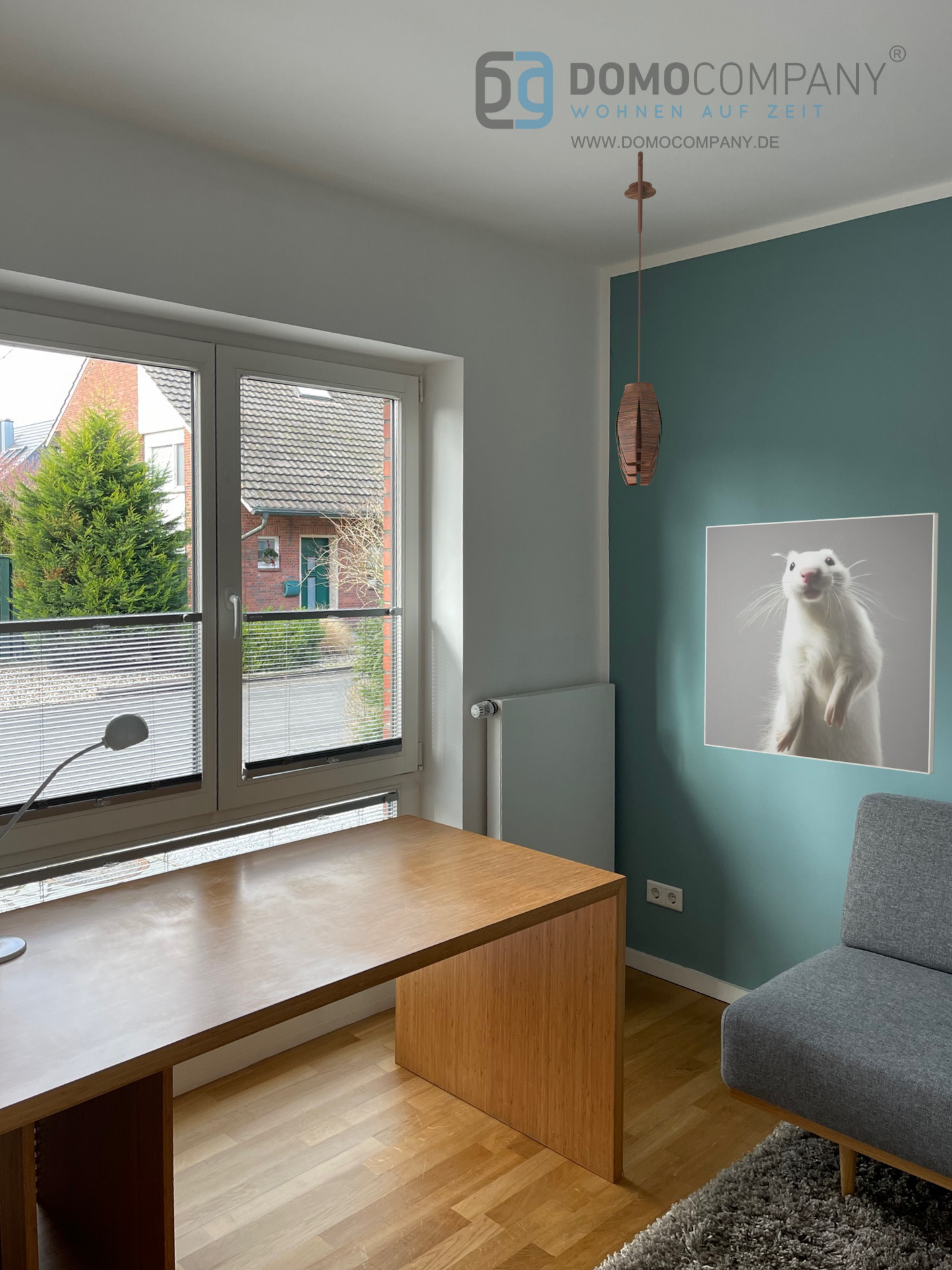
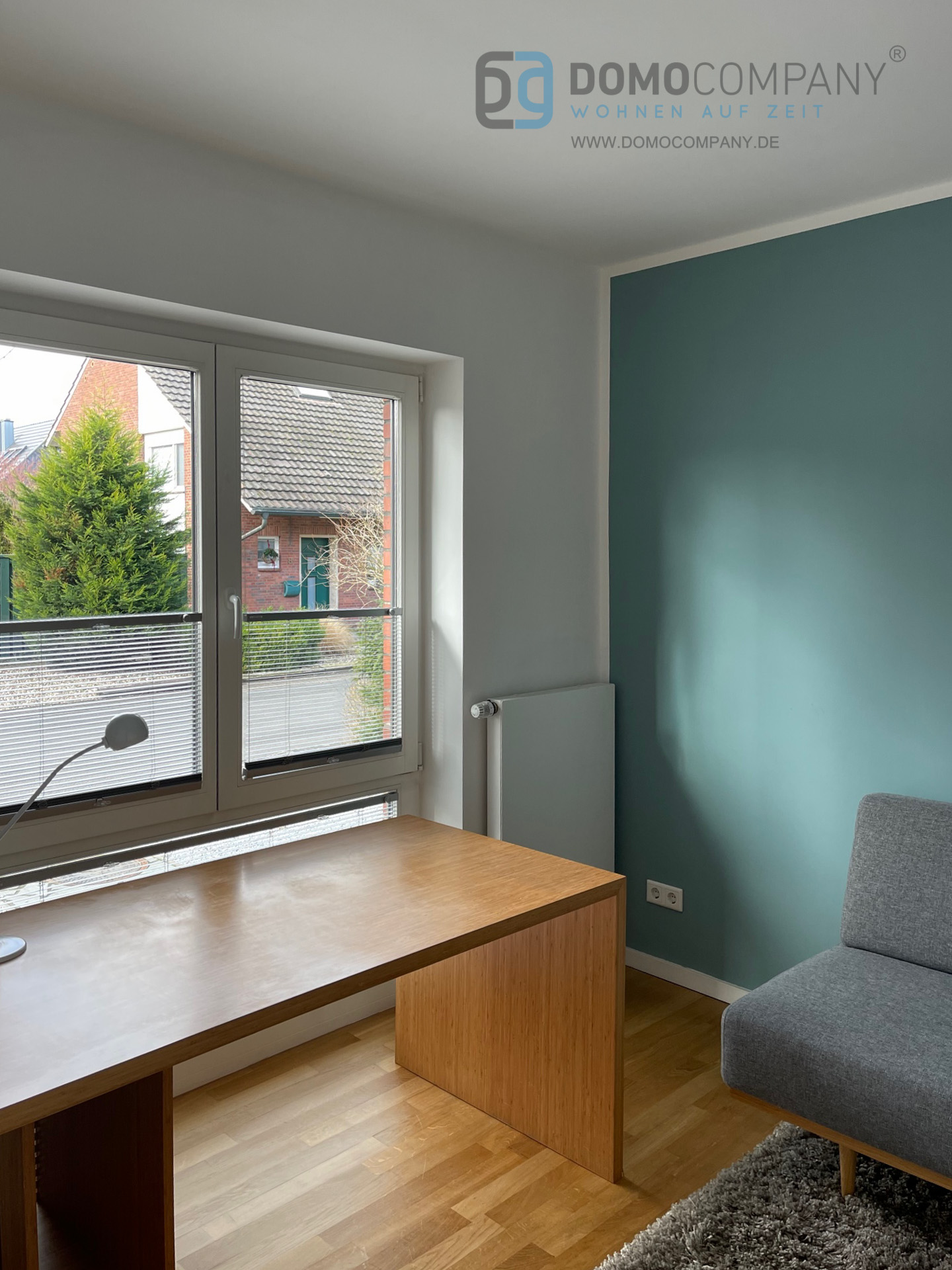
- pendant light [615,151,663,486]
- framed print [703,512,939,775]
